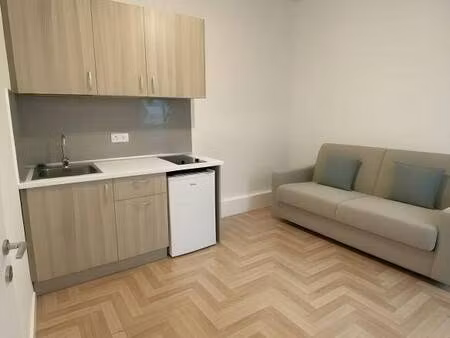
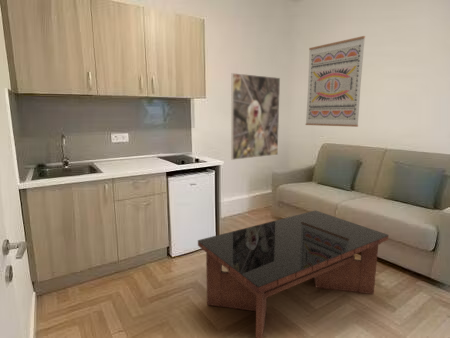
+ wall art [305,35,366,128]
+ coffee table [197,209,389,338]
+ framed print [230,72,281,161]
